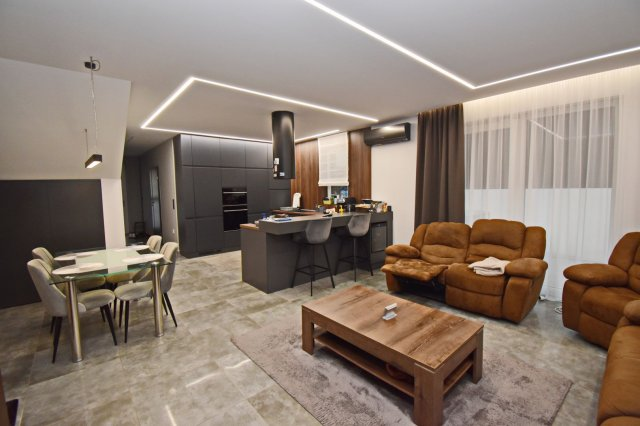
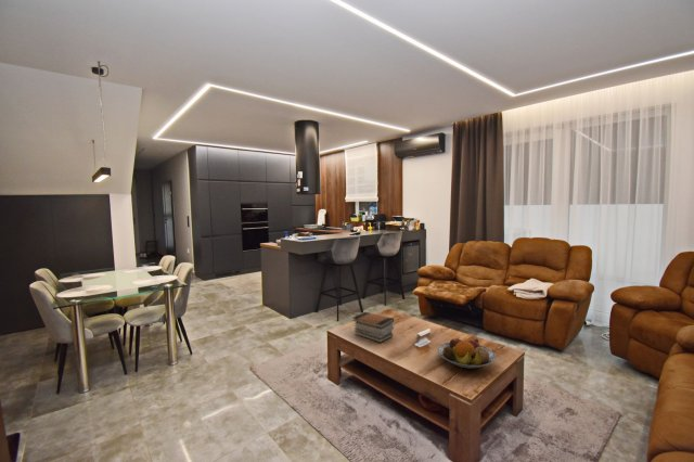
+ book stack [351,311,395,344]
+ fruit bowl [437,335,497,370]
